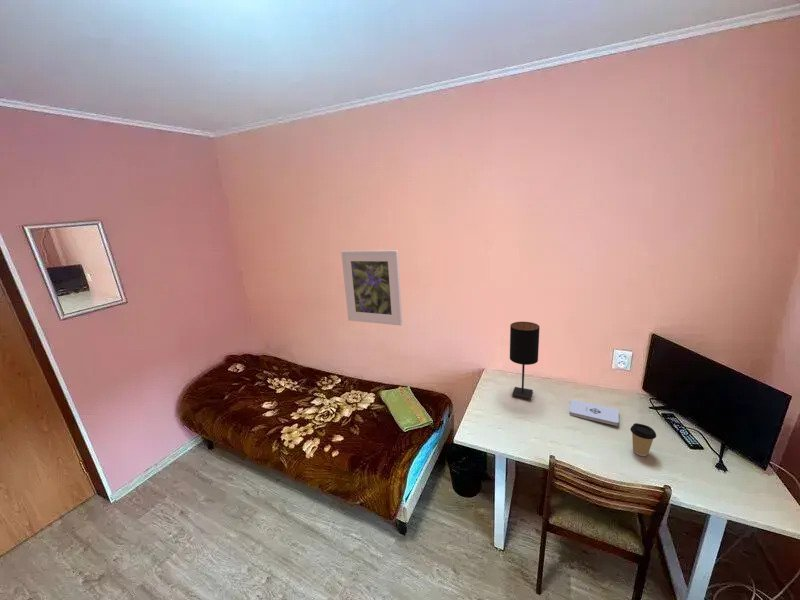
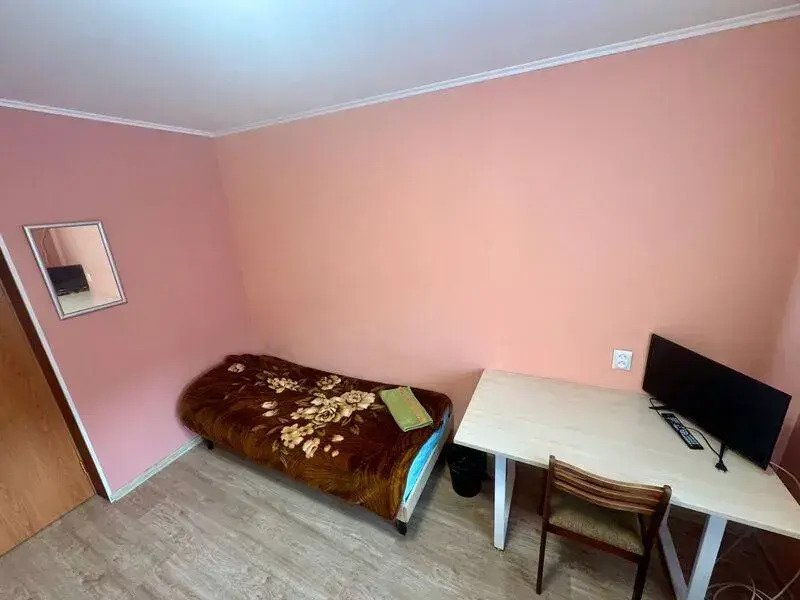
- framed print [340,249,403,326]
- notepad [568,399,620,427]
- coffee cup [629,422,657,457]
- table lamp [509,321,540,400]
